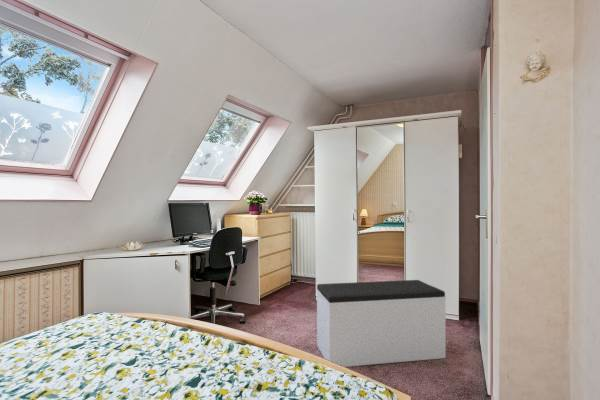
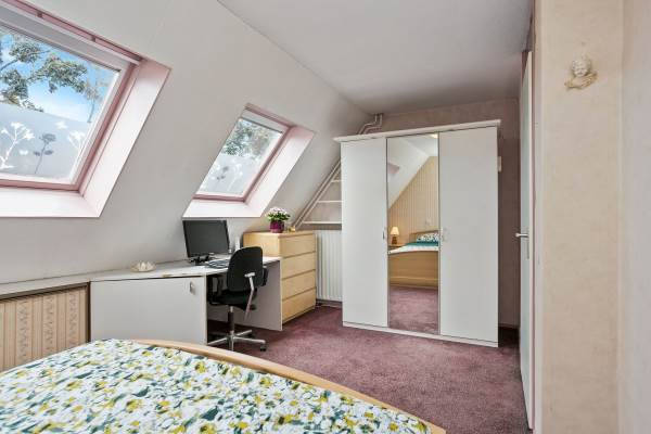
- bench [316,279,447,368]
